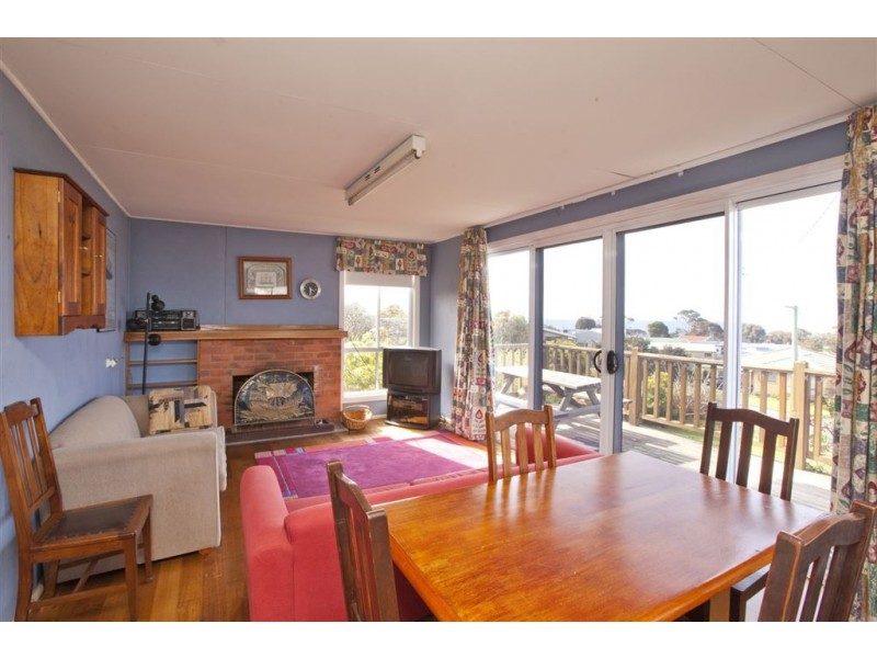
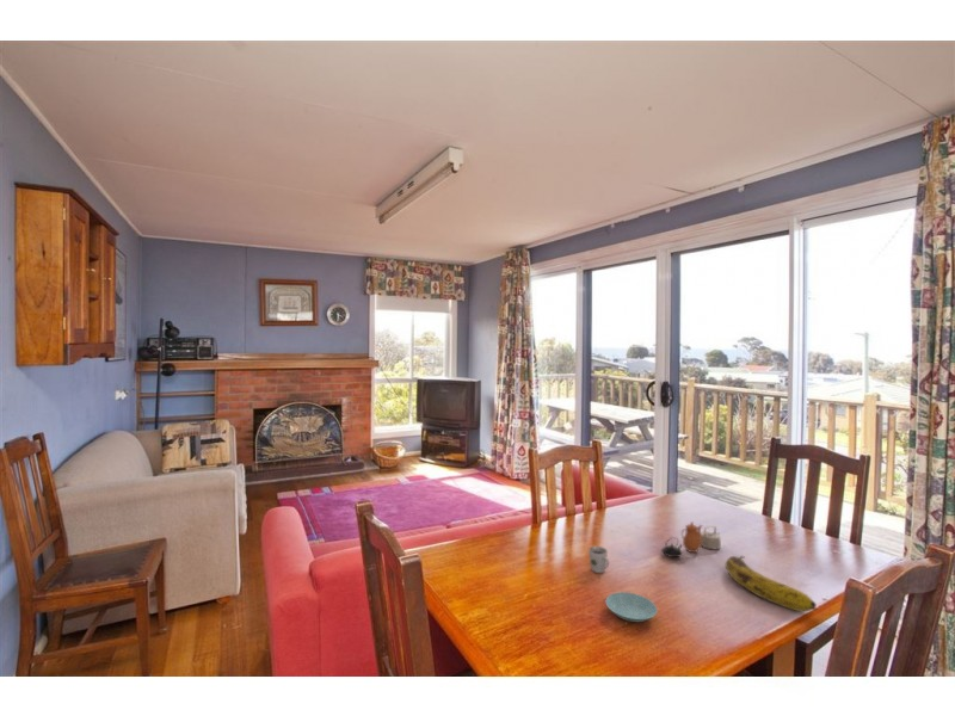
+ fruit [725,555,818,612]
+ saucer [604,592,658,623]
+ cup [587,545,610,574]
+ teapot [660,520,722,558]
